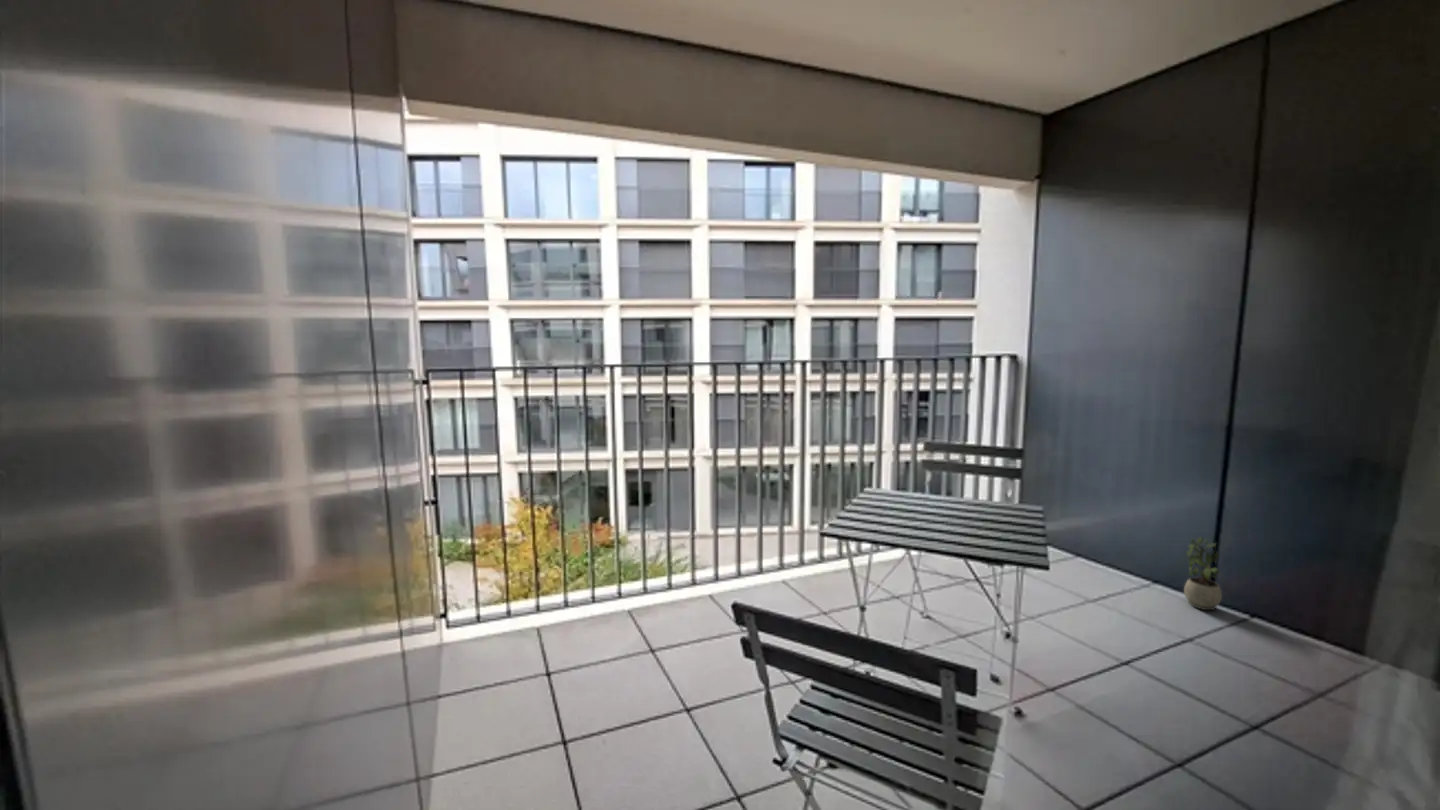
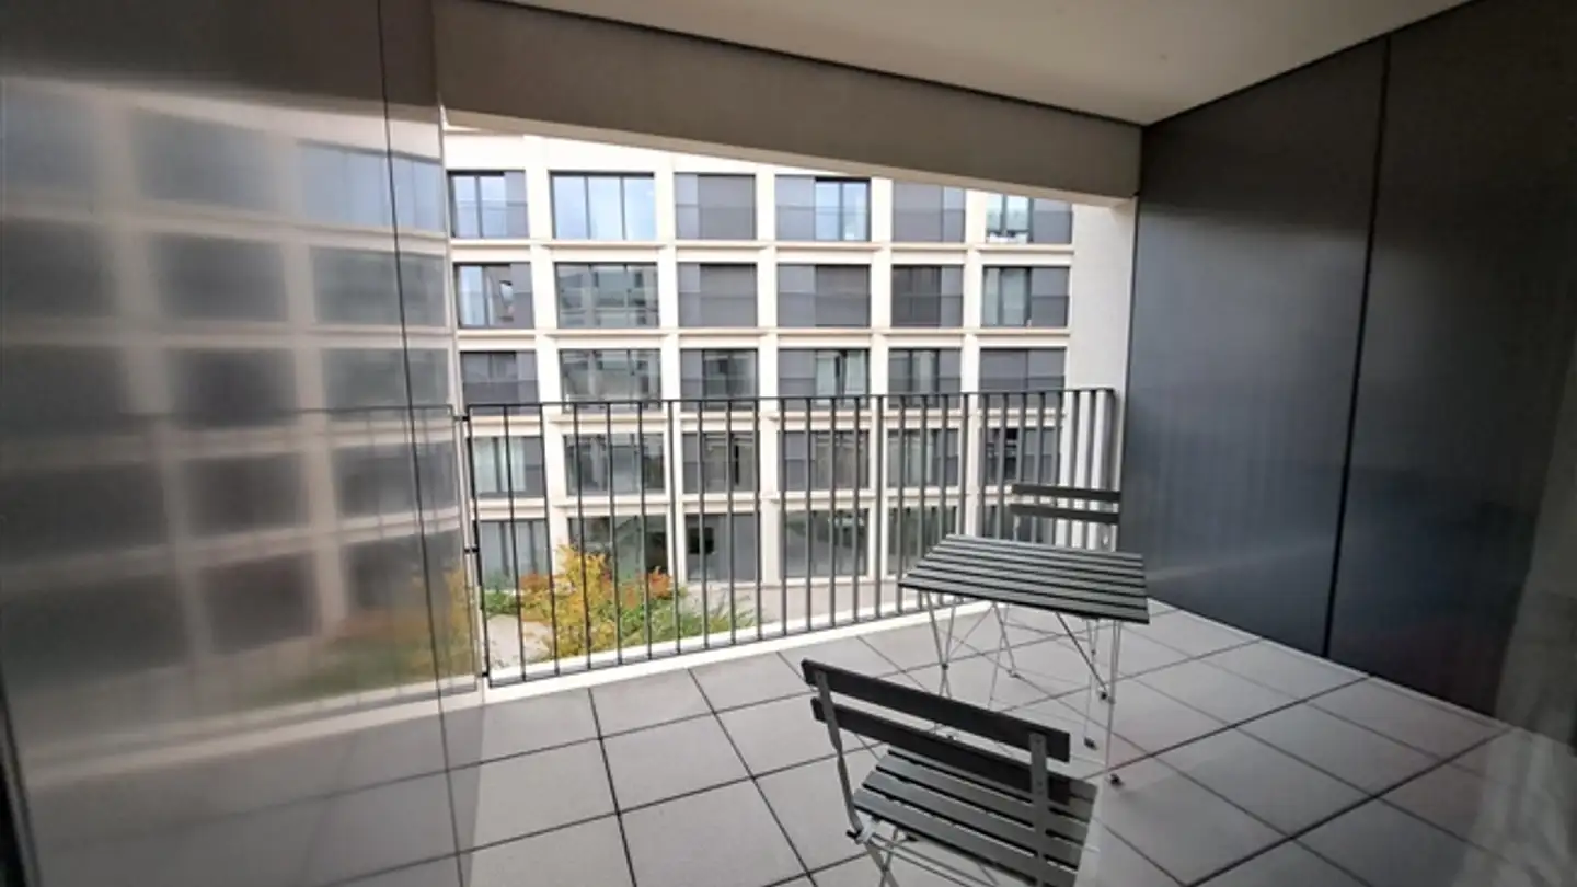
- potted plant [1183,536,1223,611]
